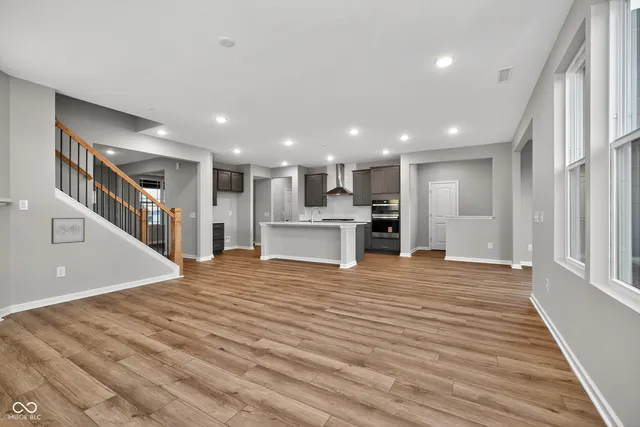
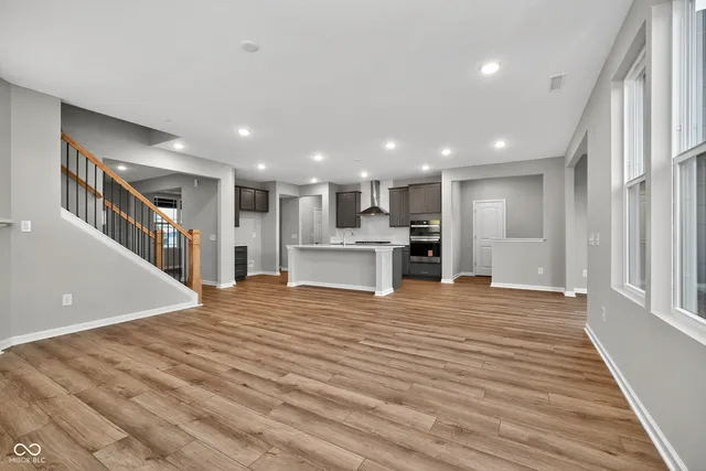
- wall art [50,217,86,245]
